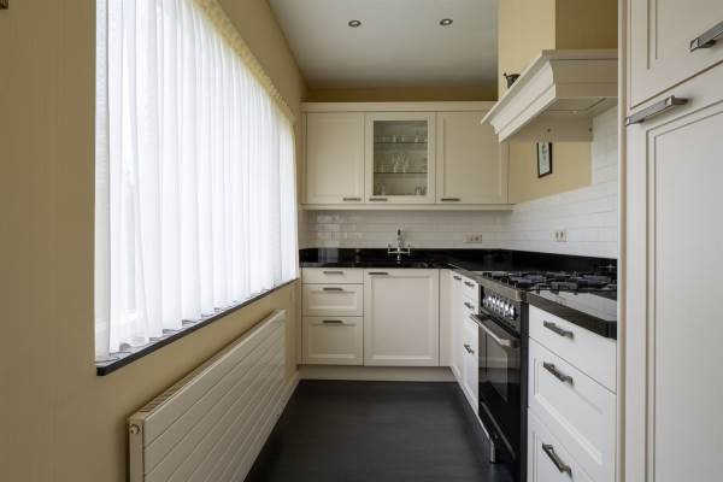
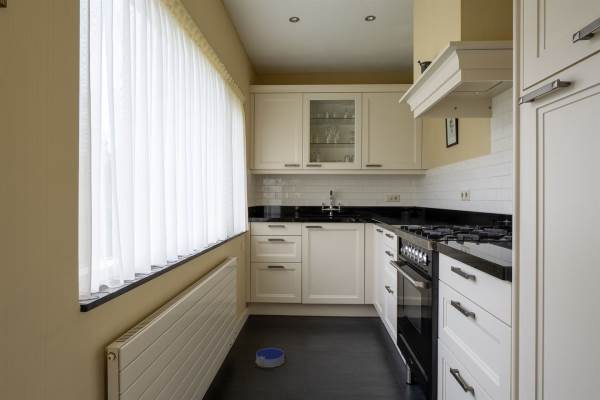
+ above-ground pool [254,347,286,372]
